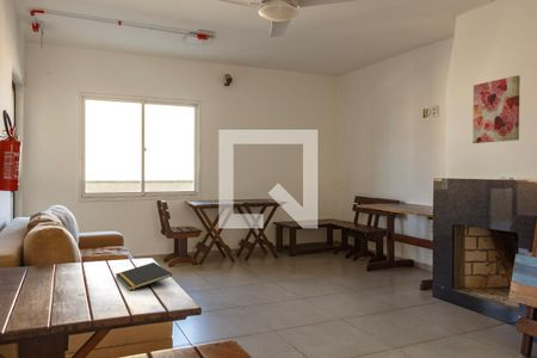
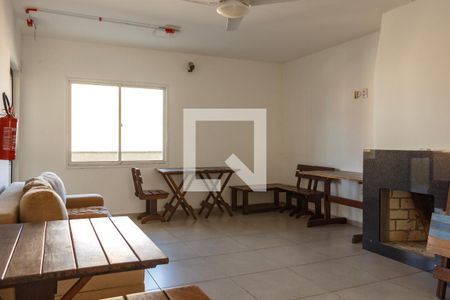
- notepad [115,261,173,291]
- wall art [471,74,521,144]
